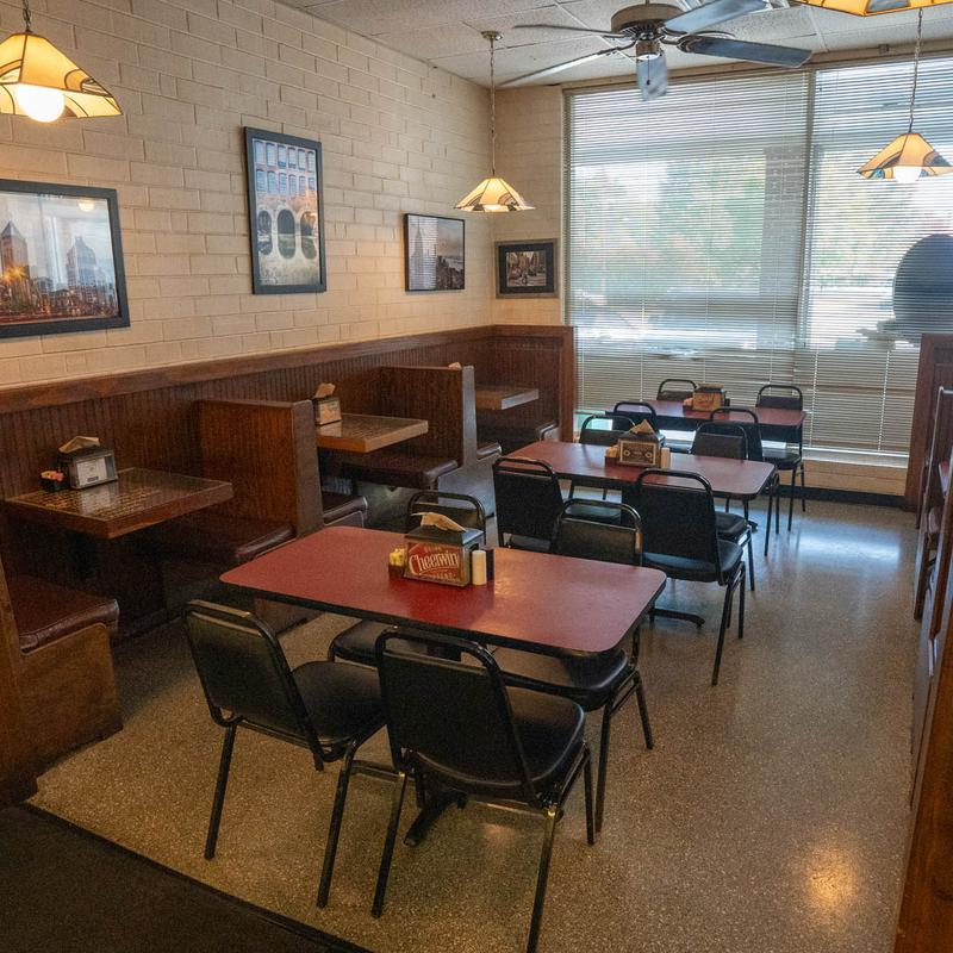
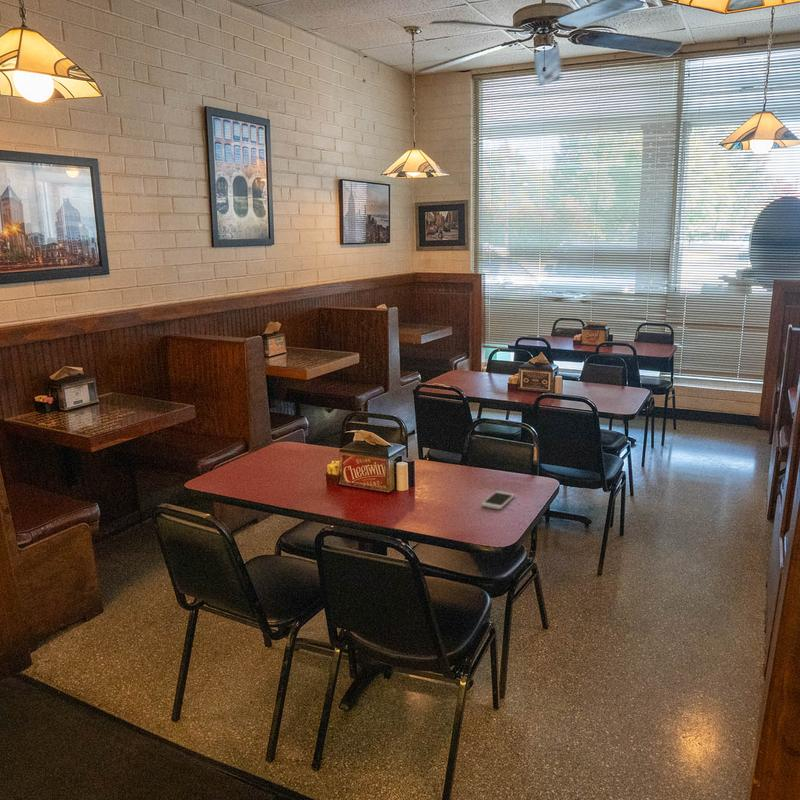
+ smartphone [481,490,516,511]
